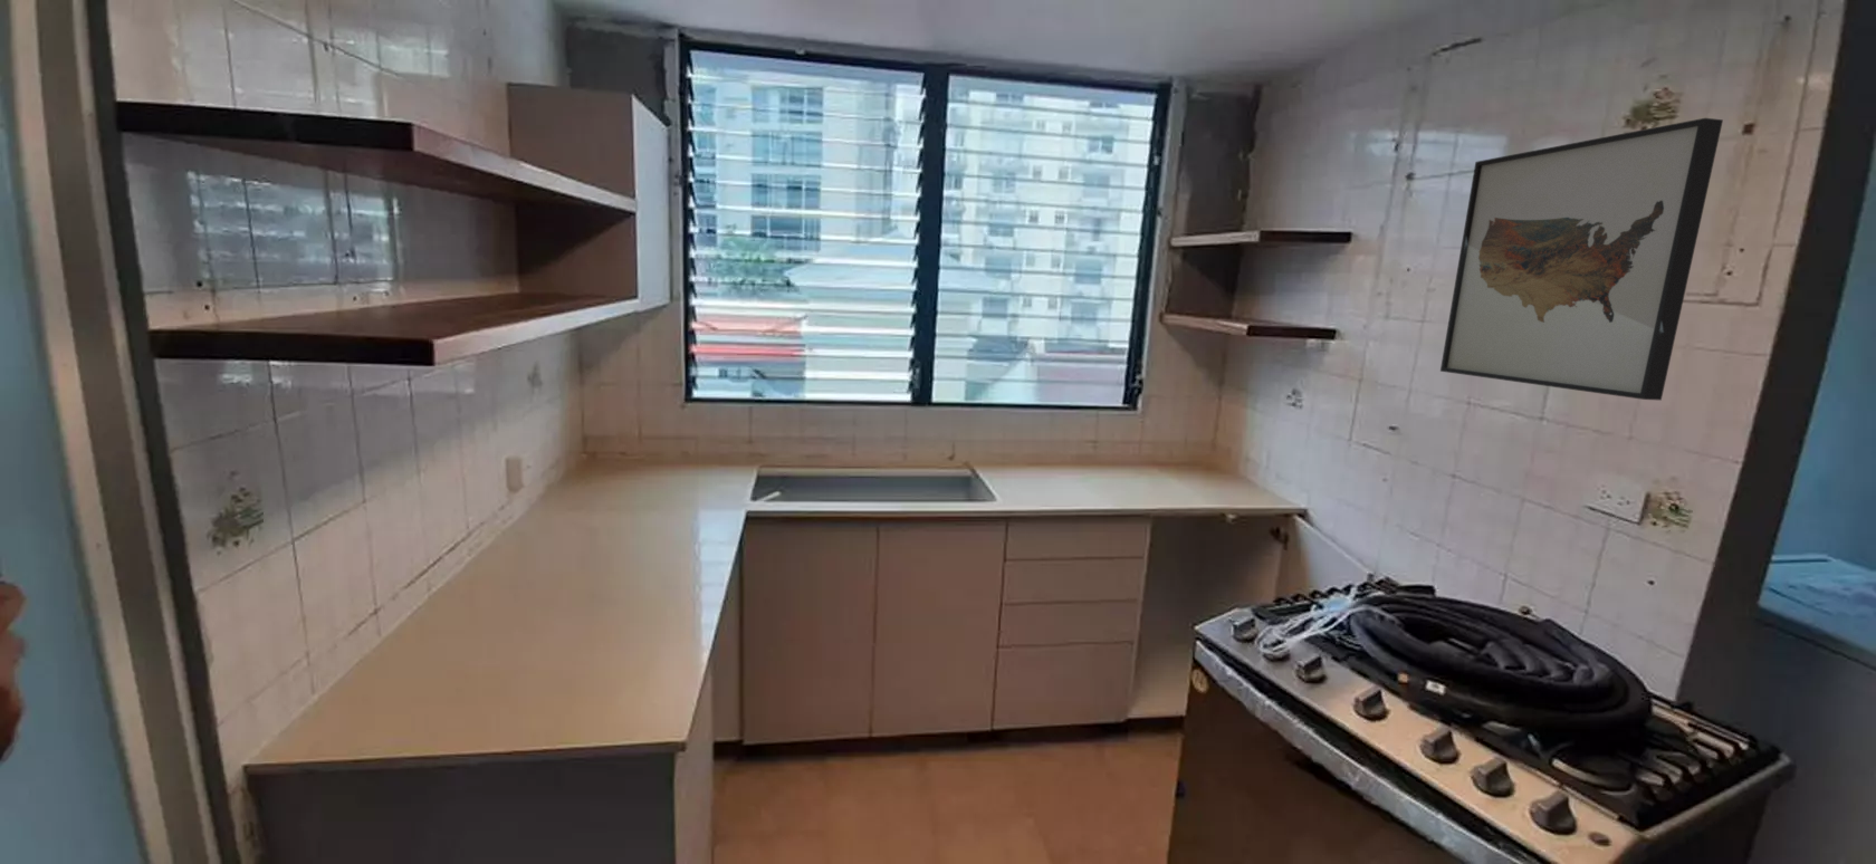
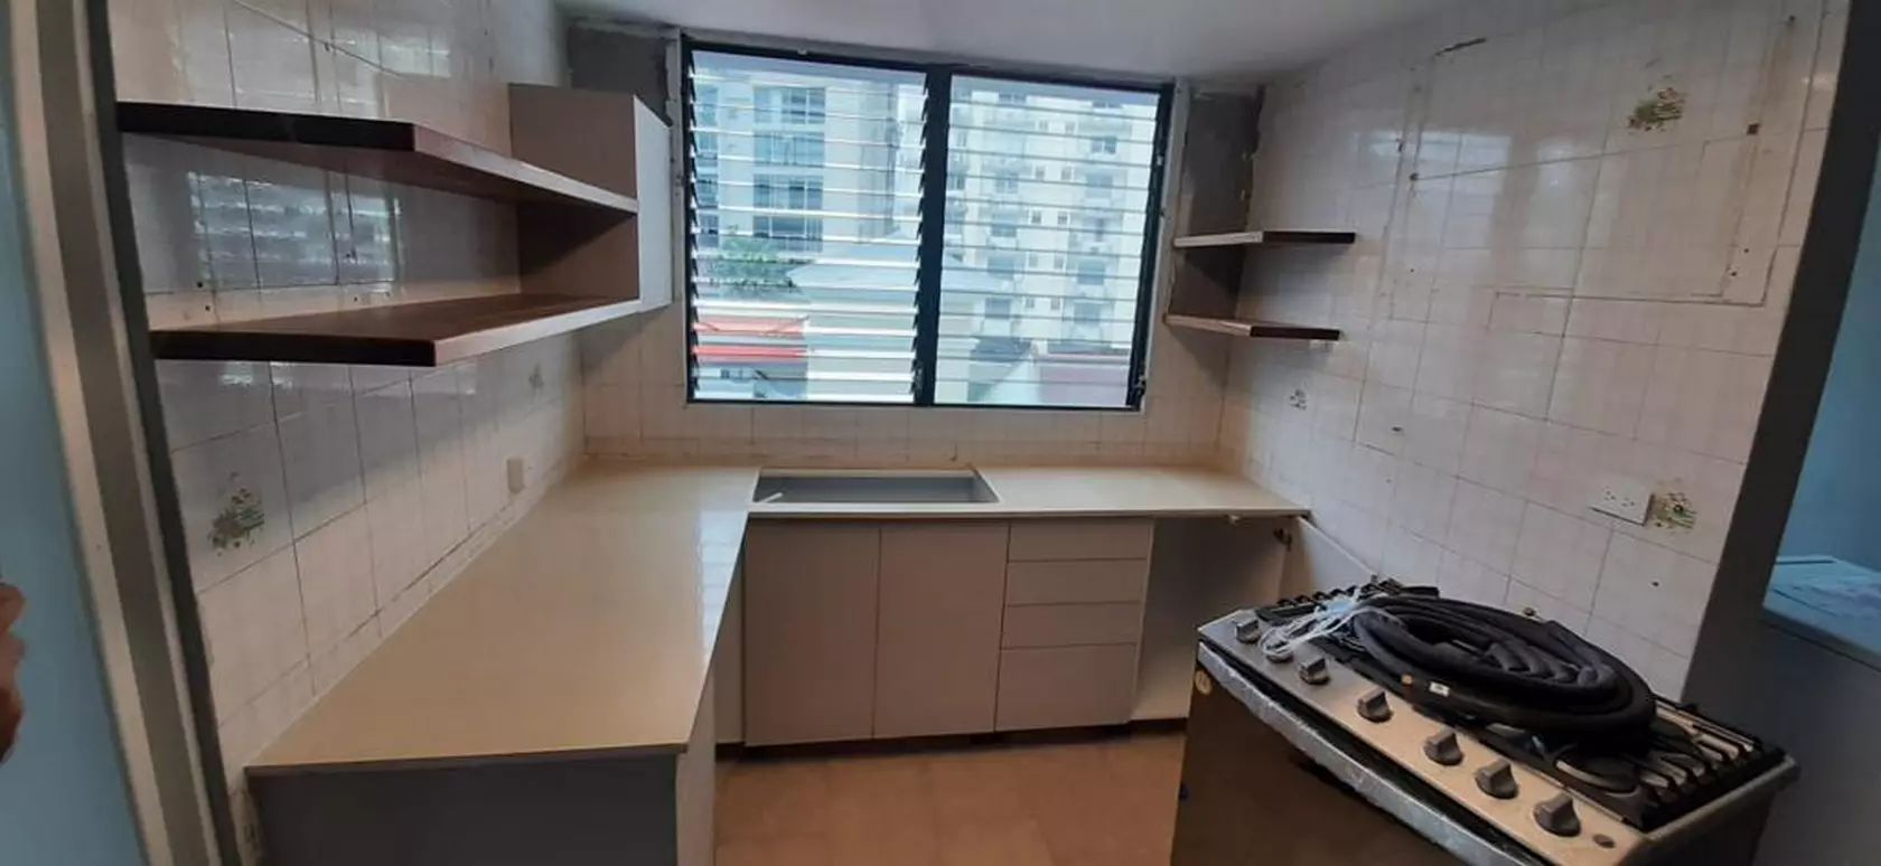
- wall art [1439,117,1724,402]
